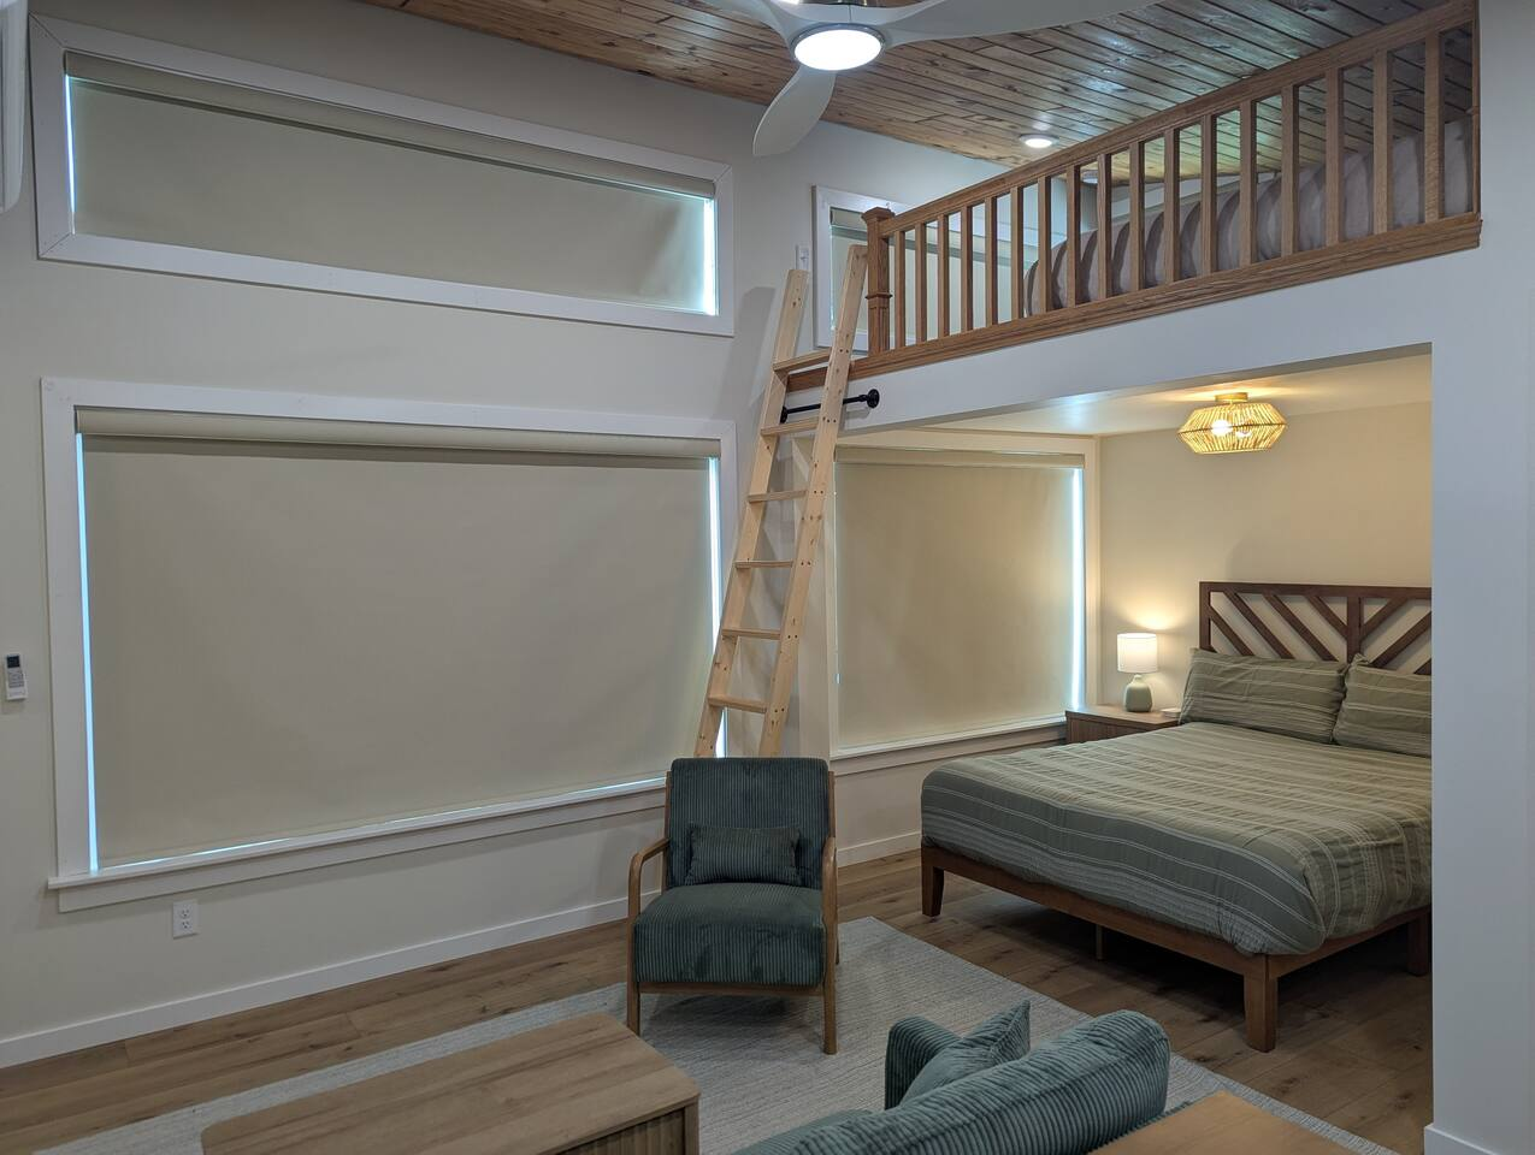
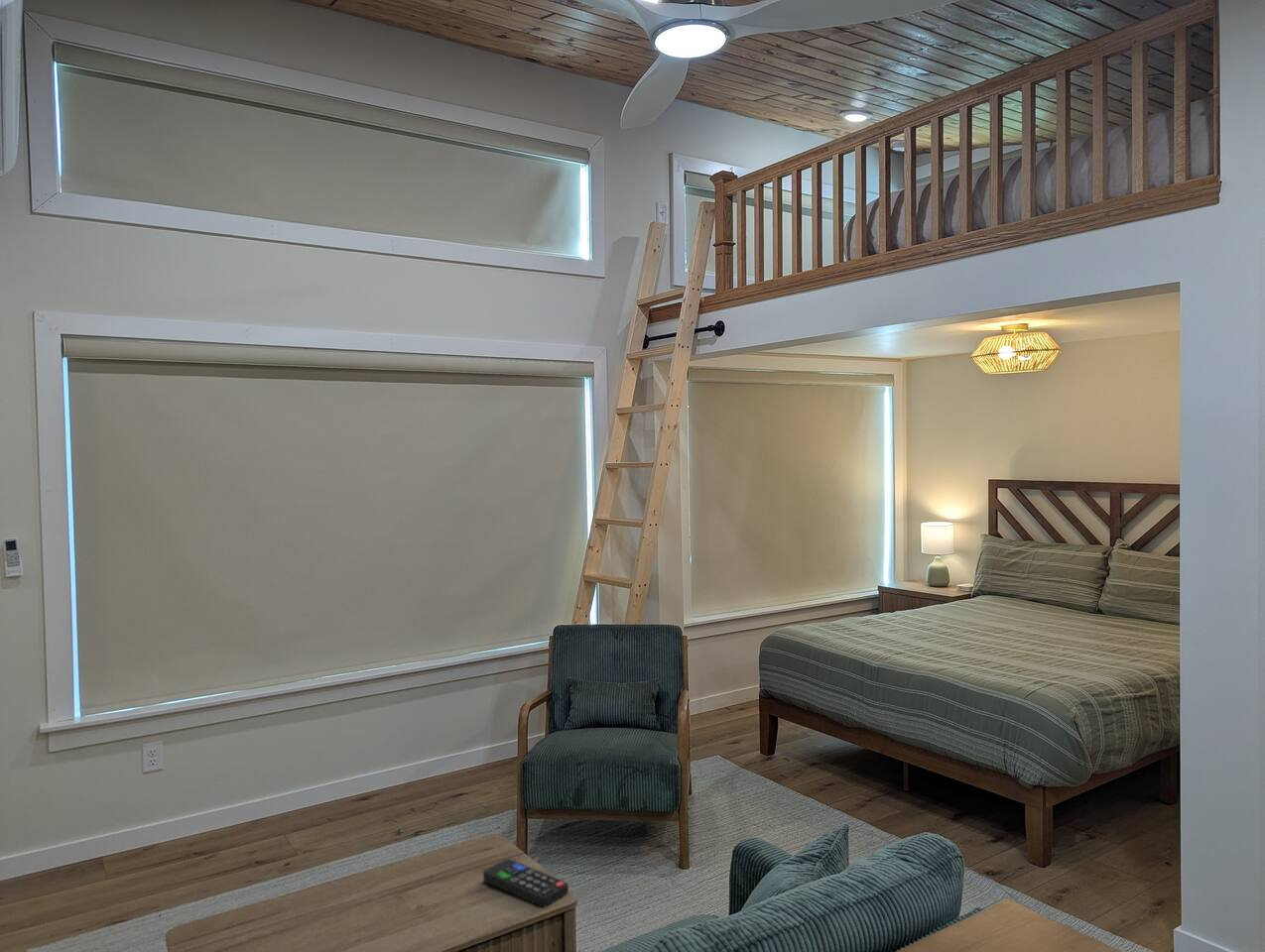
+ remote control [482,858,569,908]
